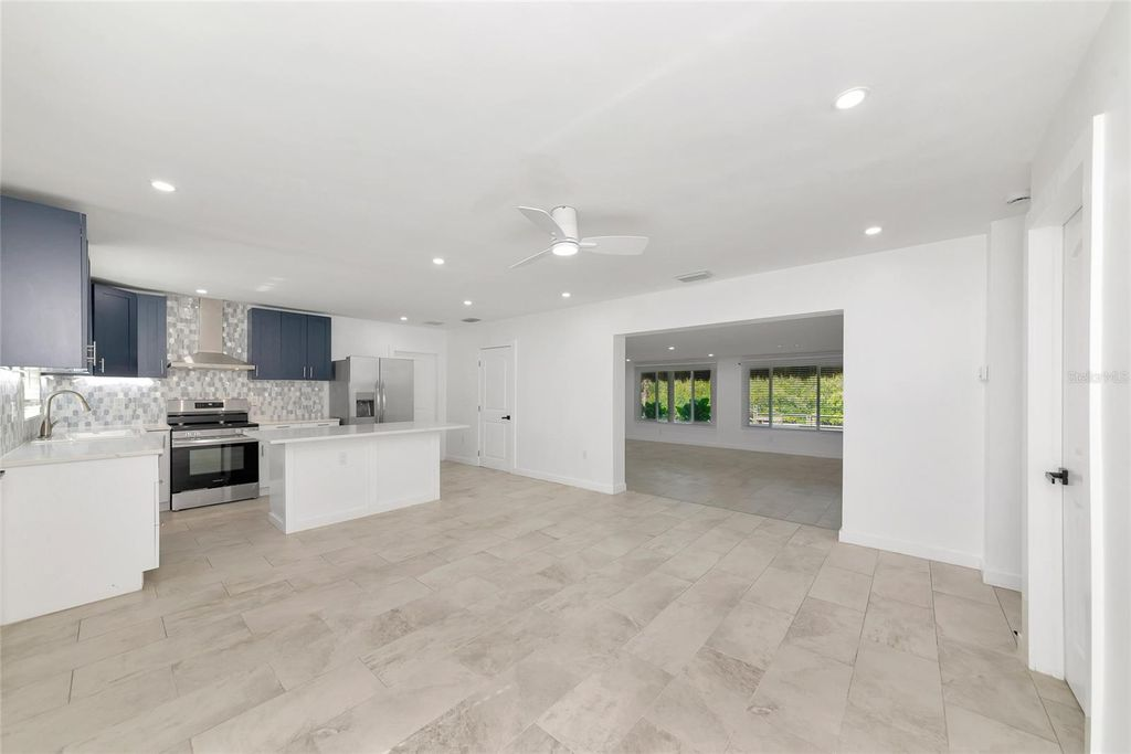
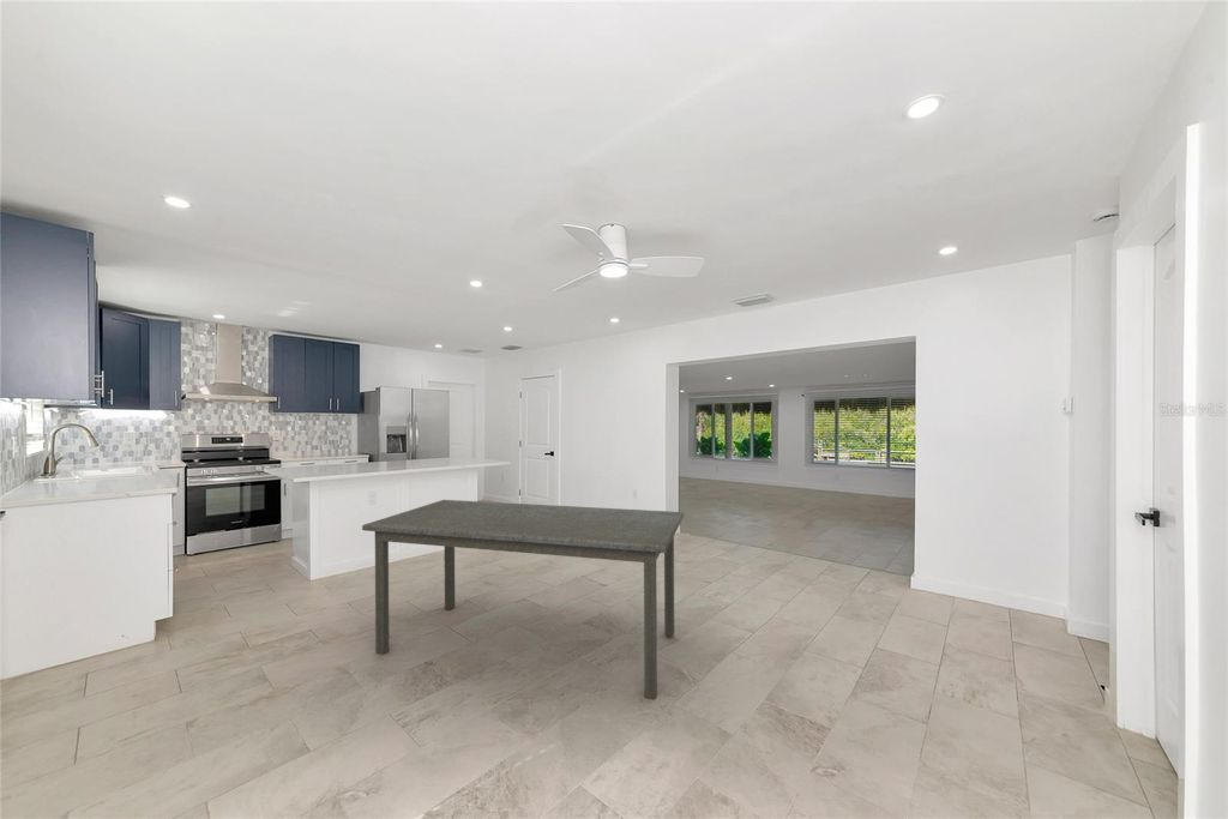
+ dining table [361,499,685,700]
